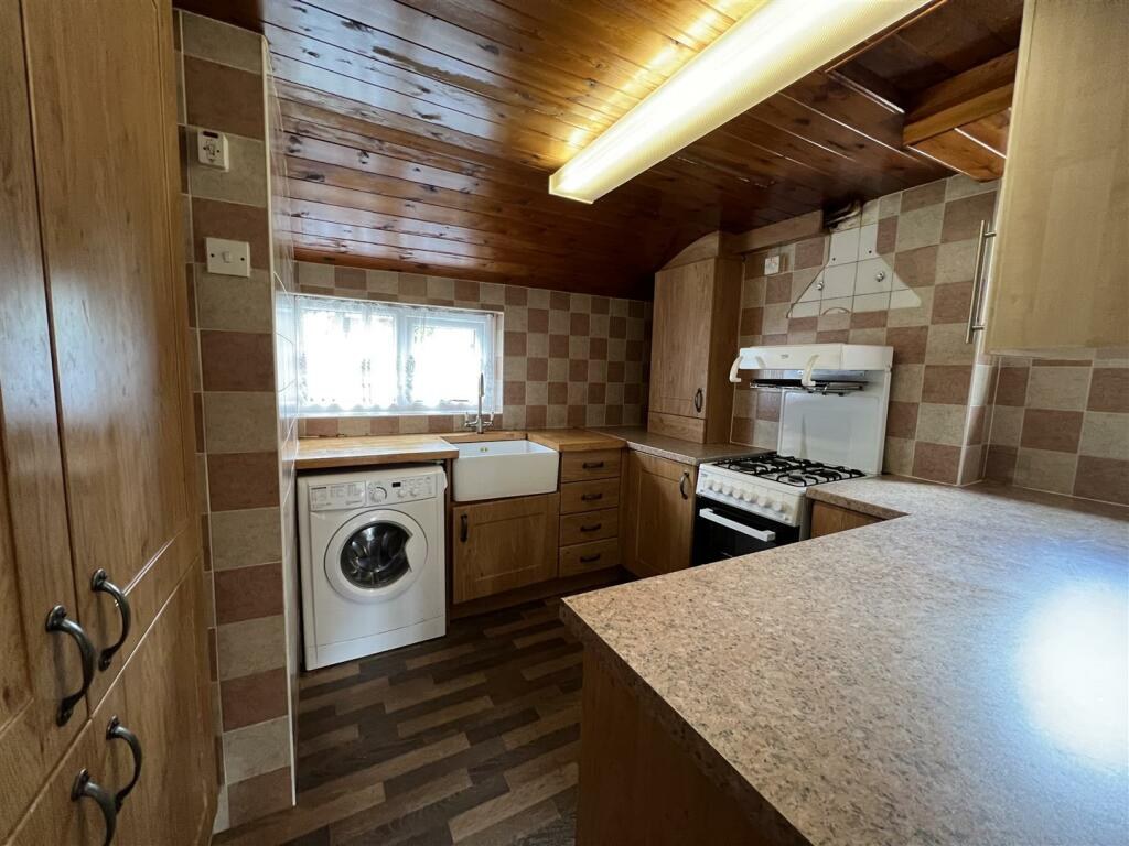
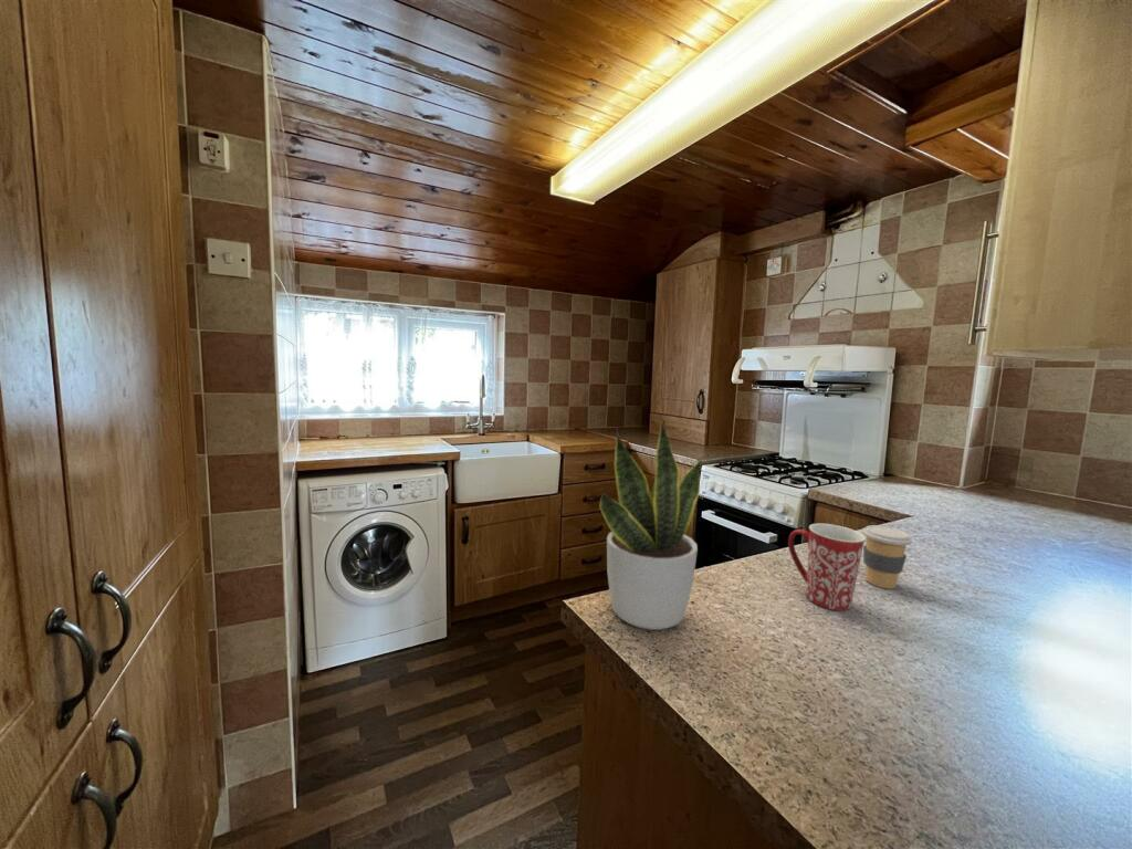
+ potted plant [599,416,704,631]
+ coffee cup [861,524,913,589]
+ mug [787,523,867,611]
